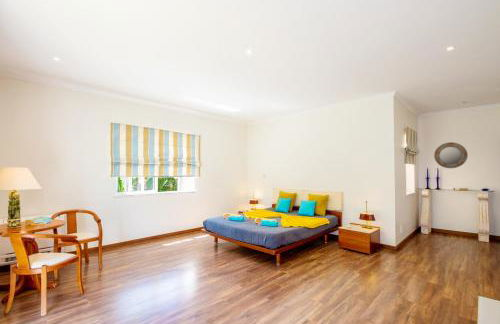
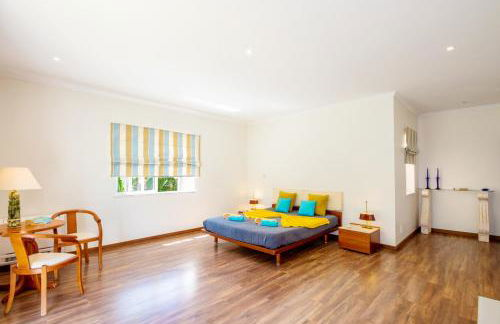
- home mirror [433,141,469,169]
